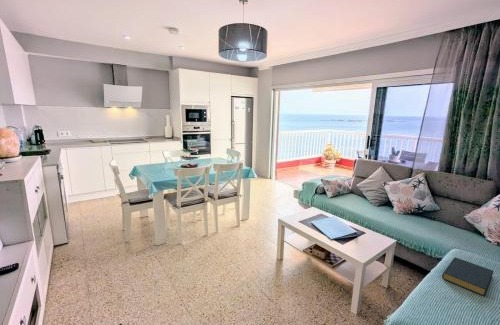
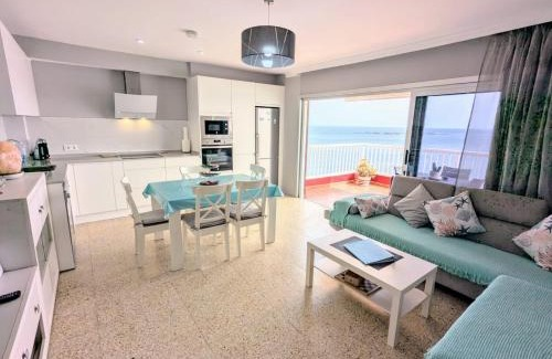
- hardback book [441,256,495,297]
